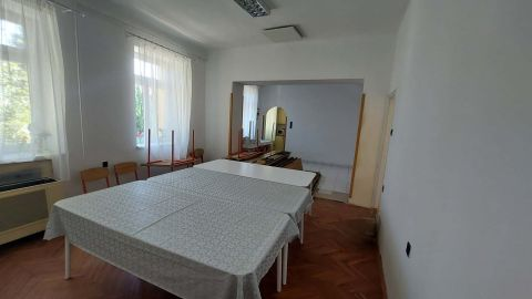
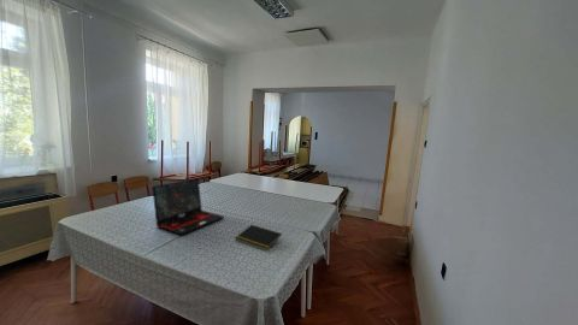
+ laptop [151,177,225,236]
+ notepad [234,224,283,252]
